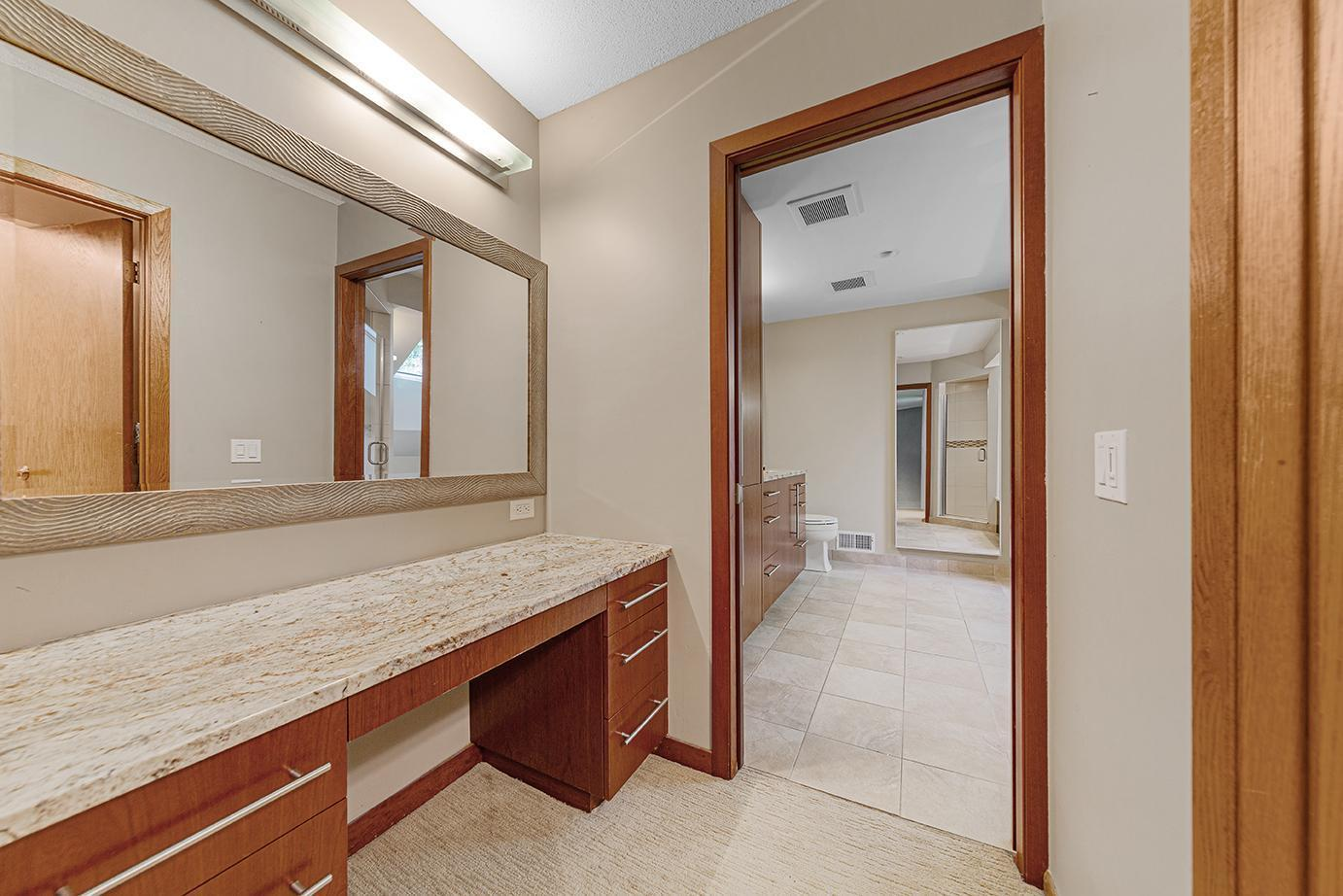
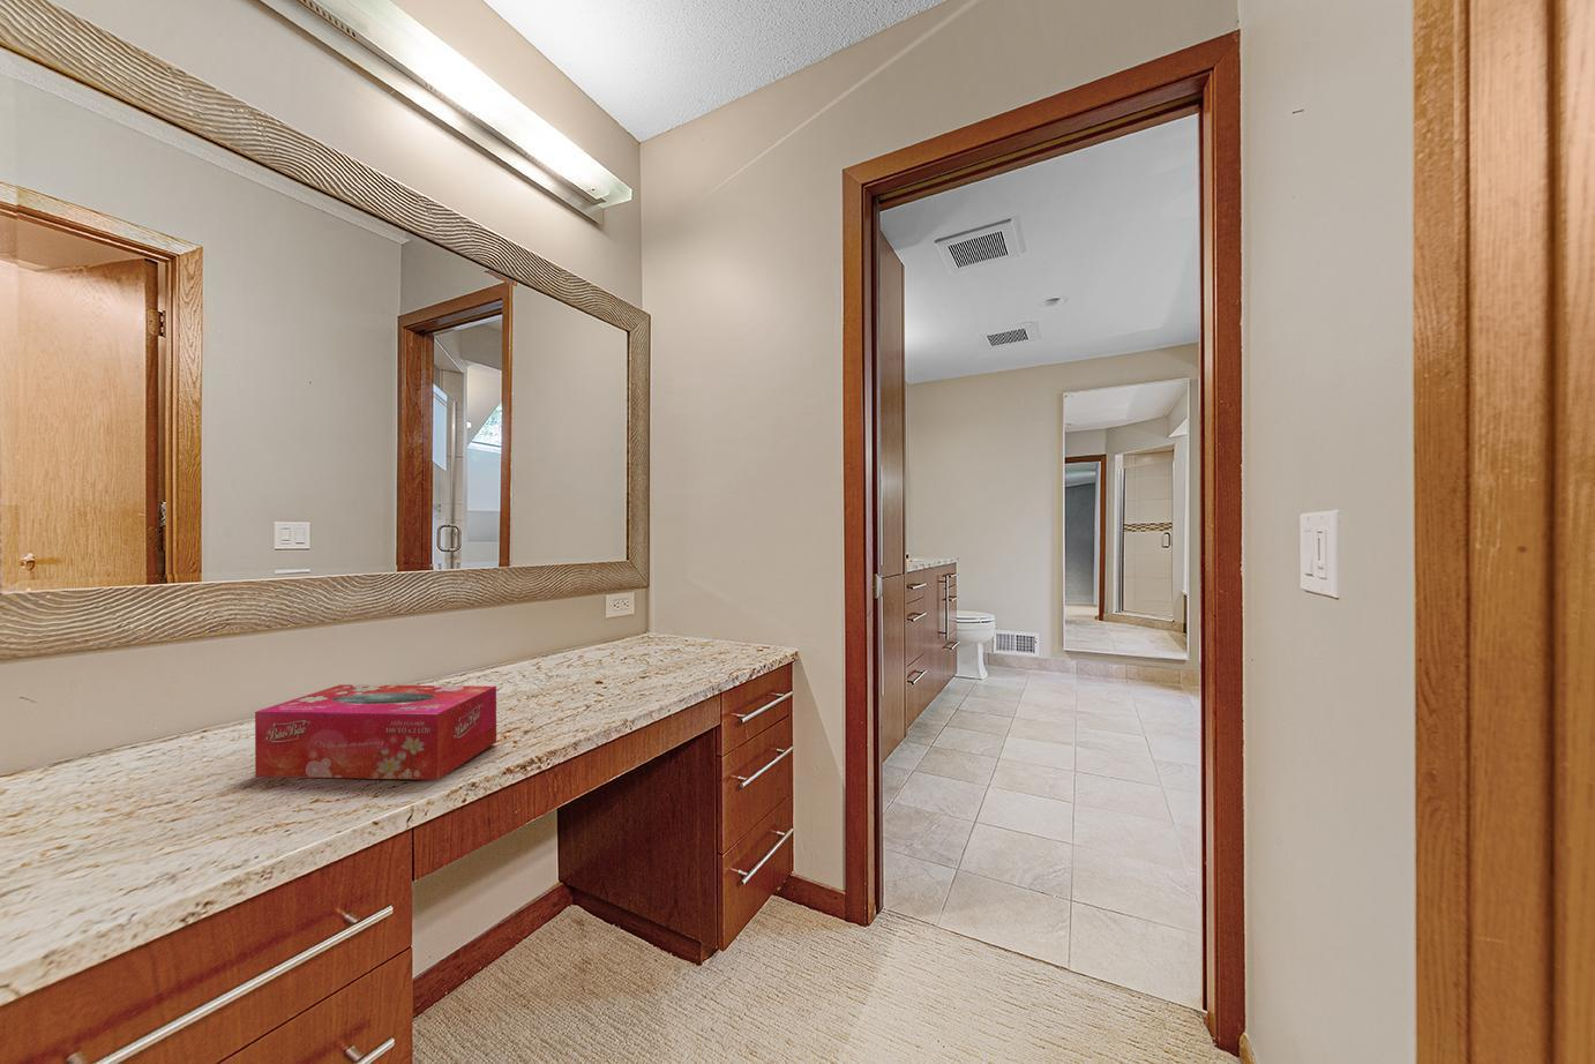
+ tissue box [254,683,498,781]
